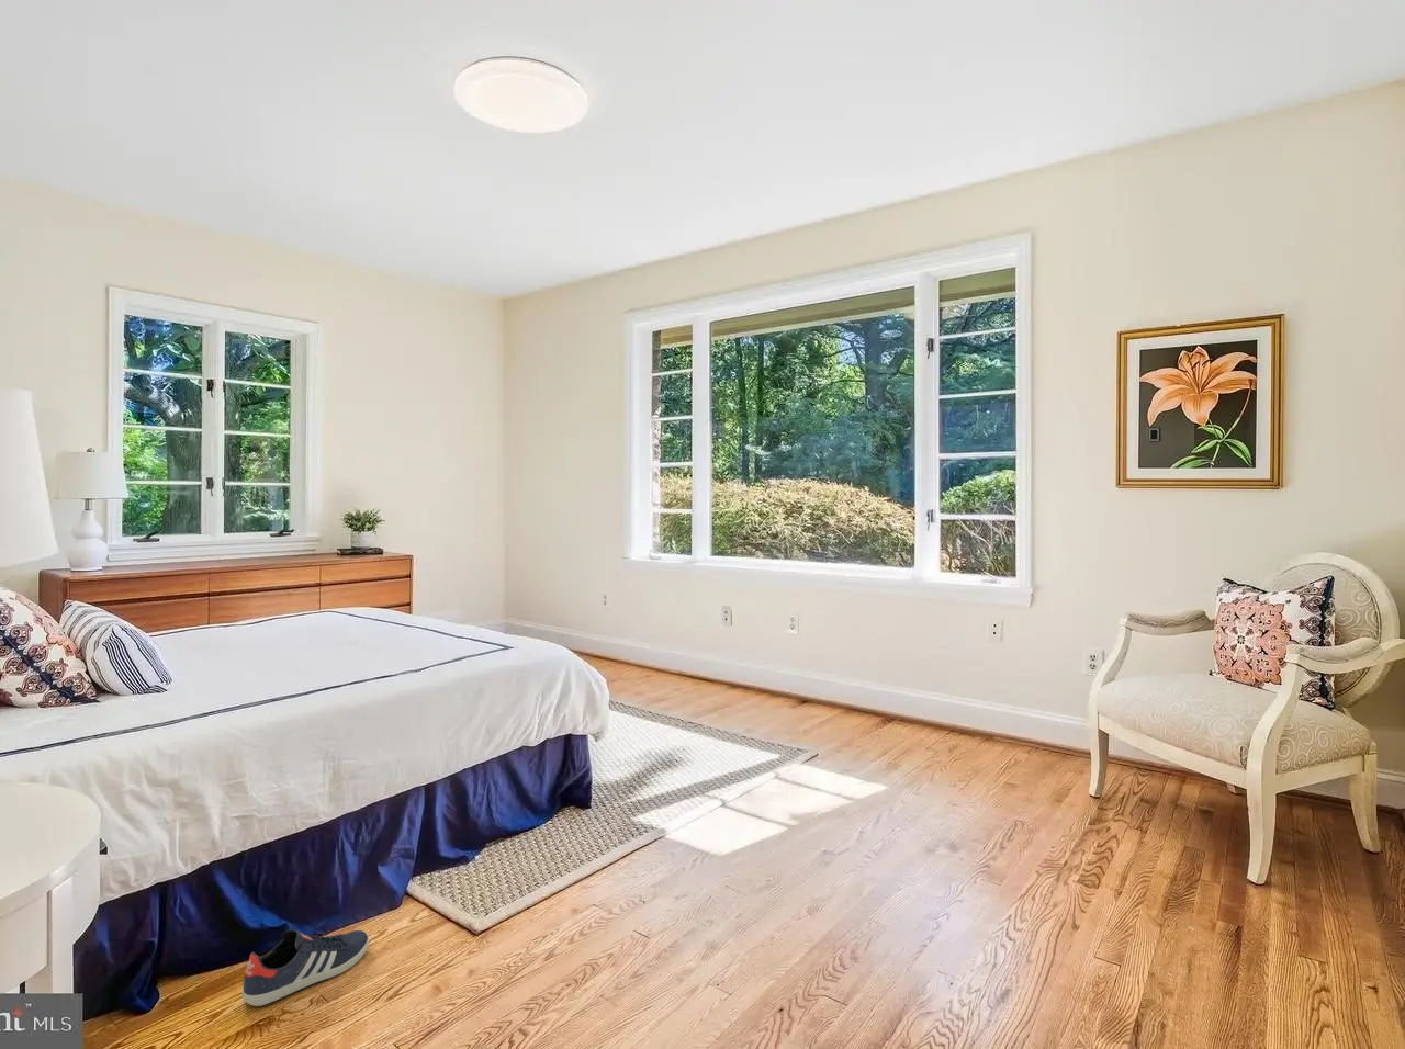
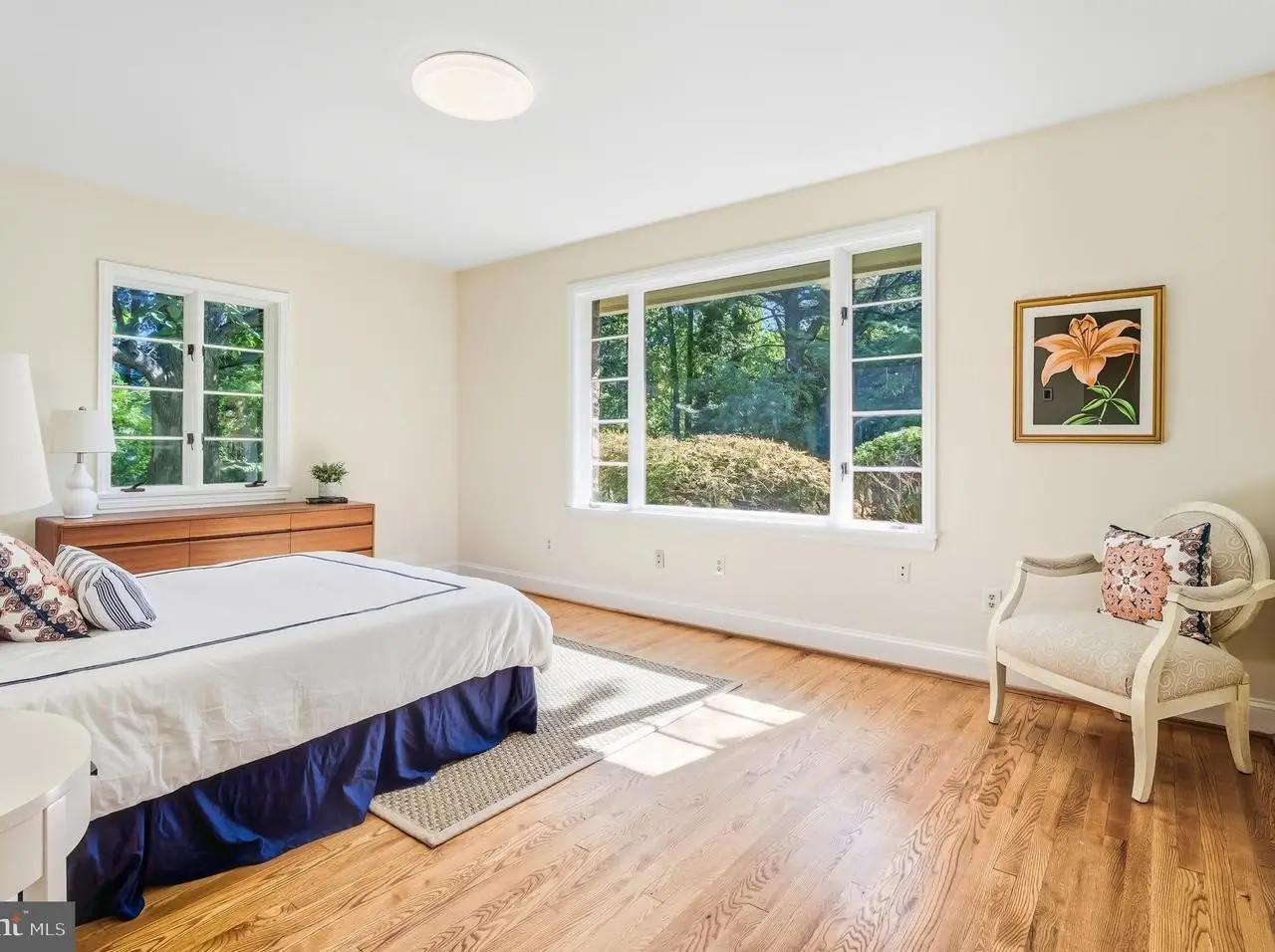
- sneaker [241,929,370,1007]
